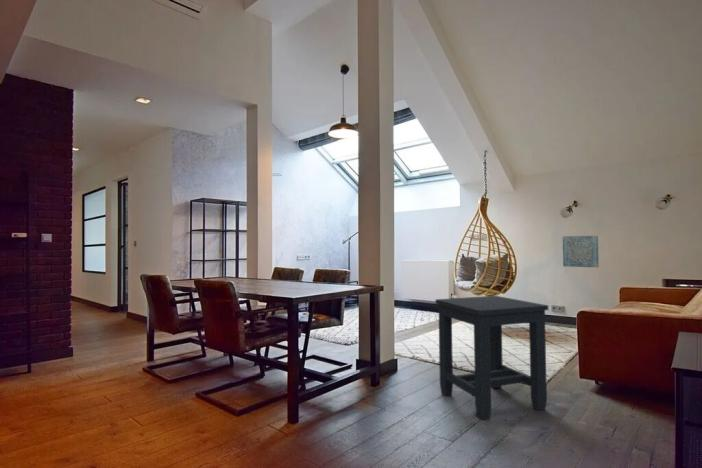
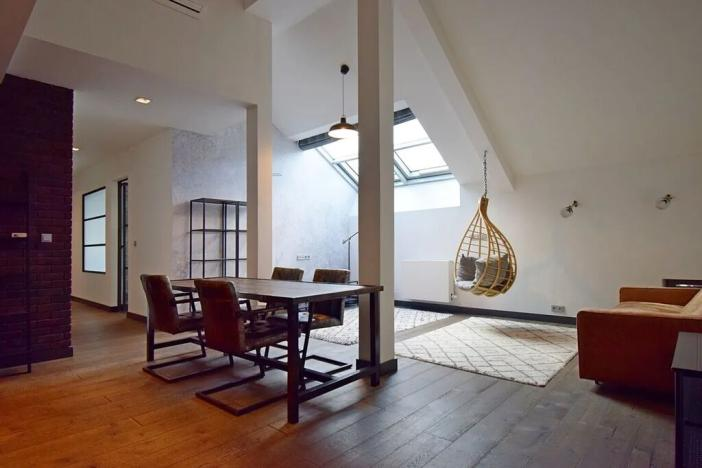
- side table [434,295,549,422]
- wall art [562,235,600,268]
